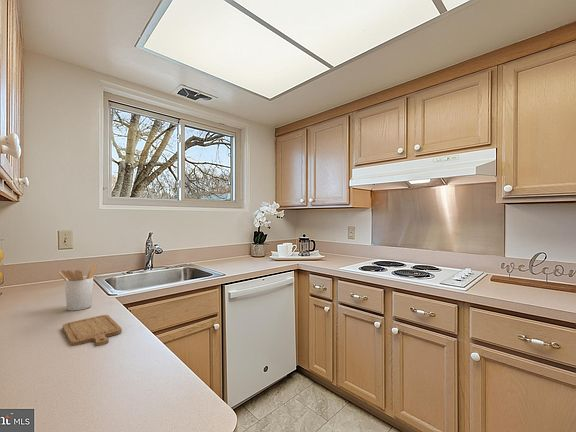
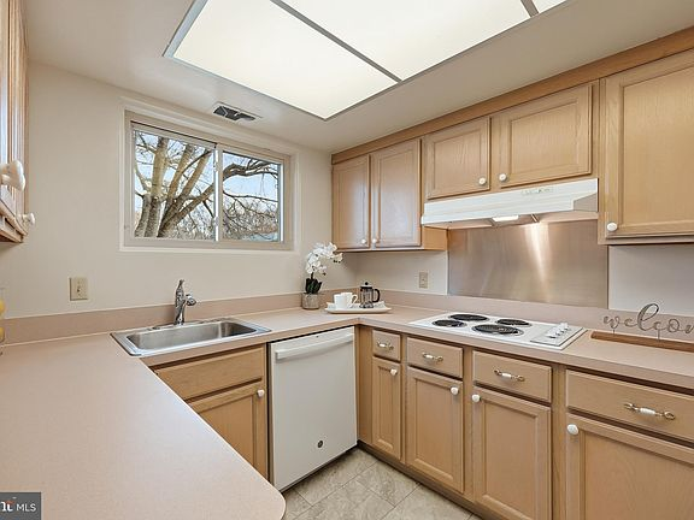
- utensil holder [57,263,98,311]
- chopping board [62,314,123,347]
